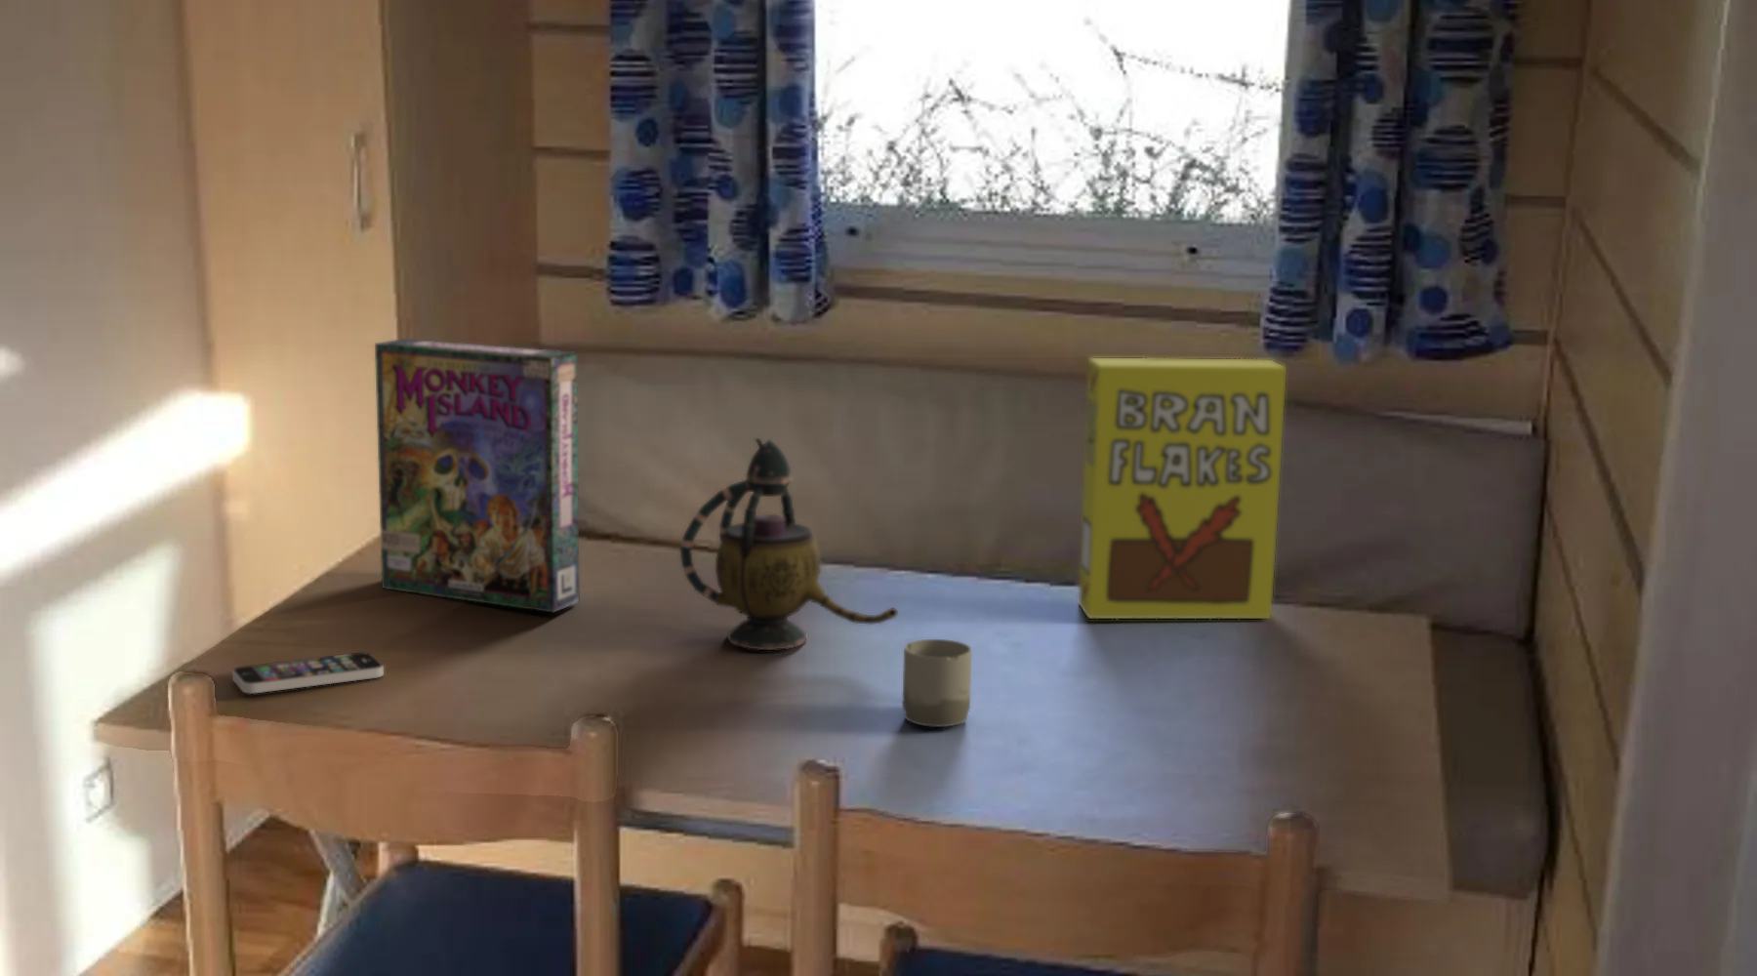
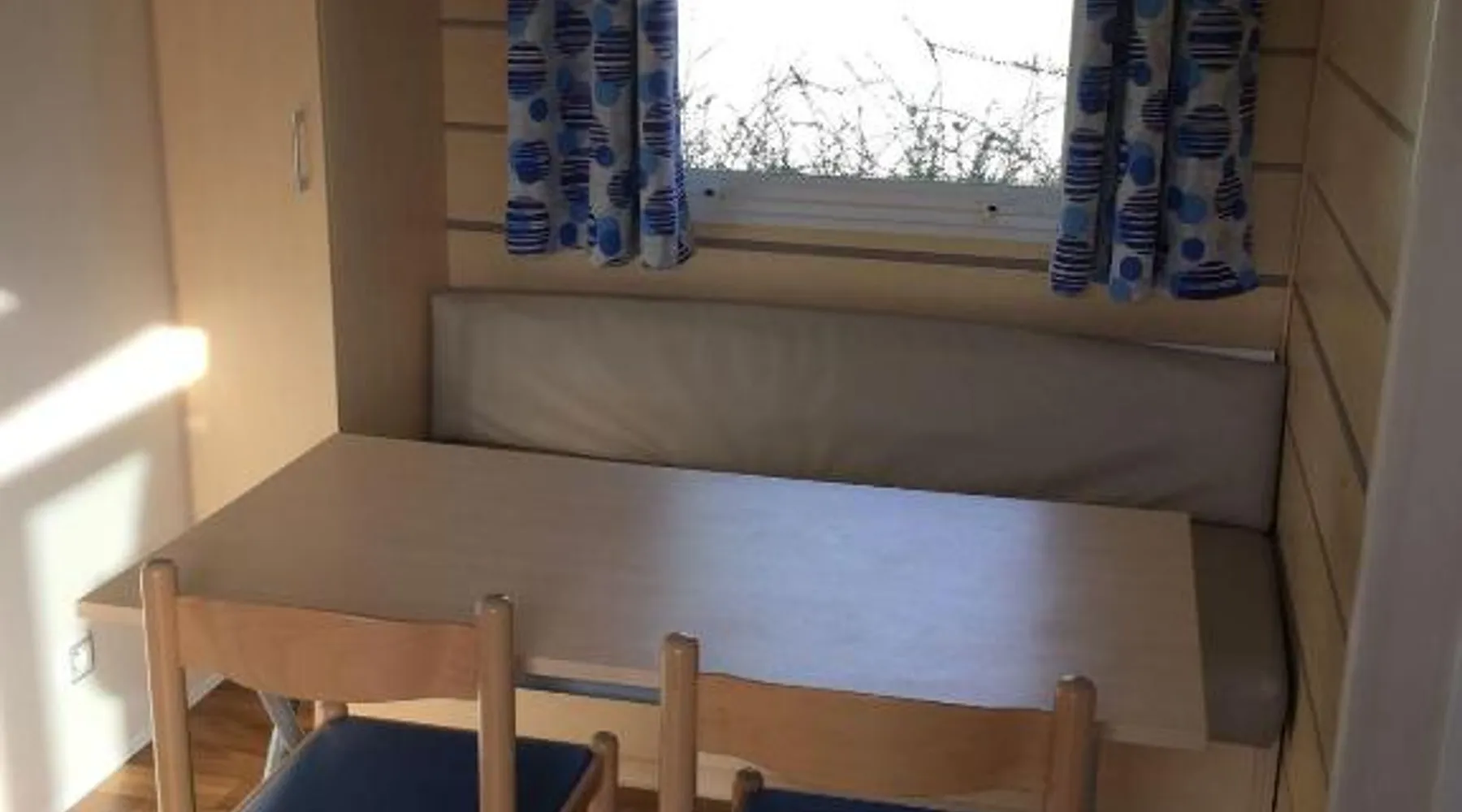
- smartphone [231,651,385,695]
- cereal box [1078,357,1287,620]
- teapot [679,438,899,651]
- cup [901,638,973,728]
- game box [374,338,579,614]
